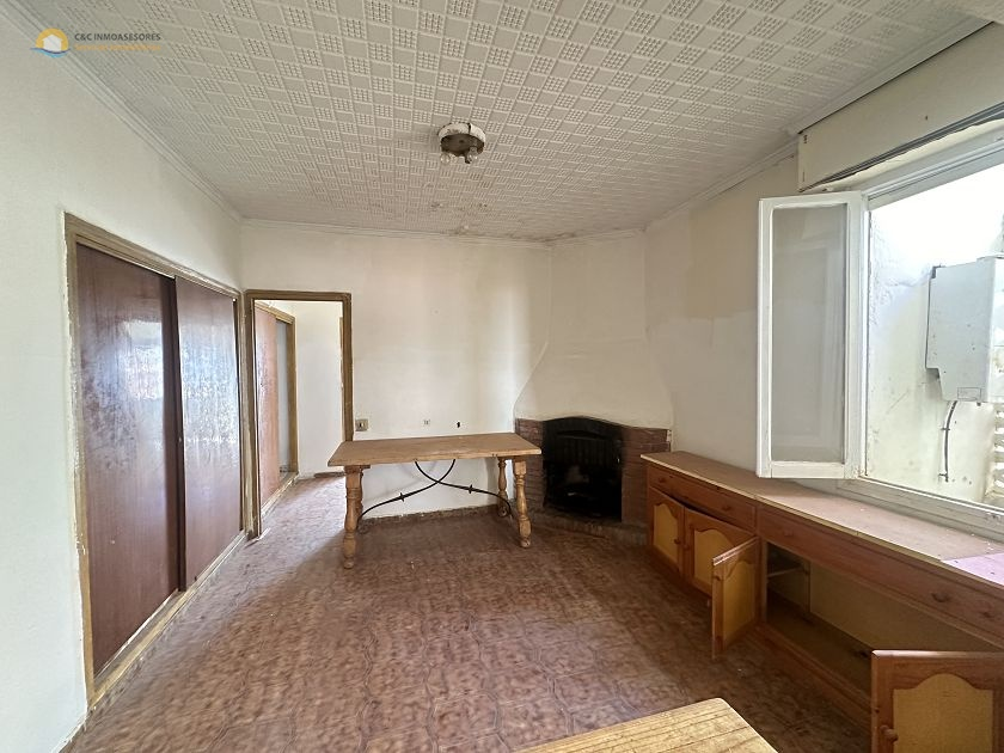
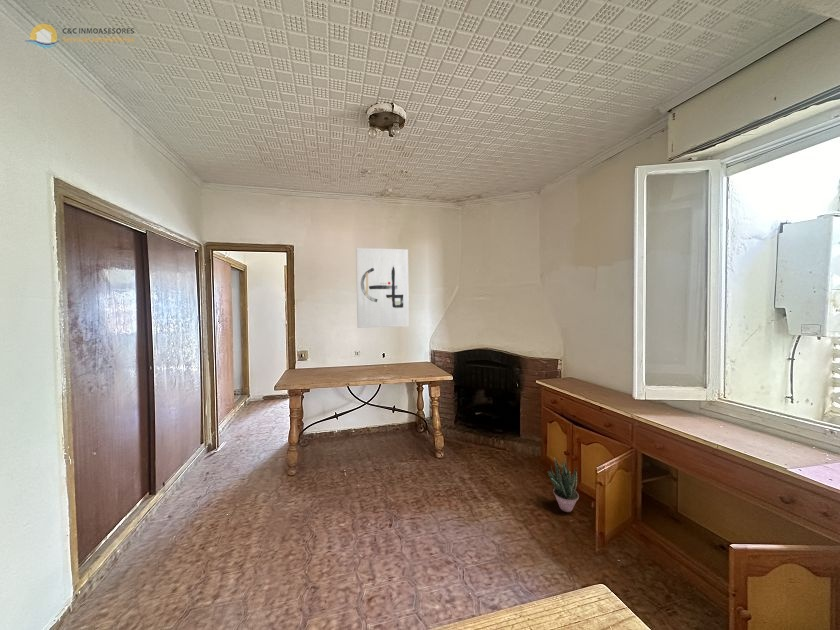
+ potted plant [546,456,580,513]
+ wall art [355,247,410,329]
